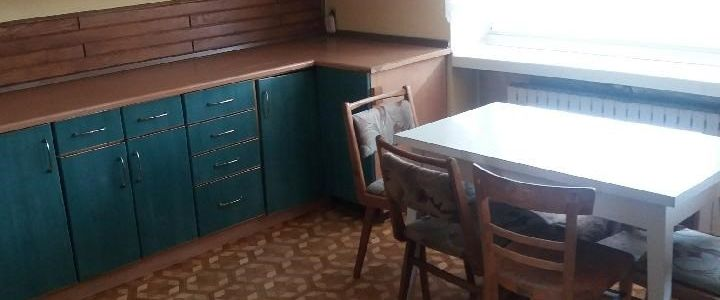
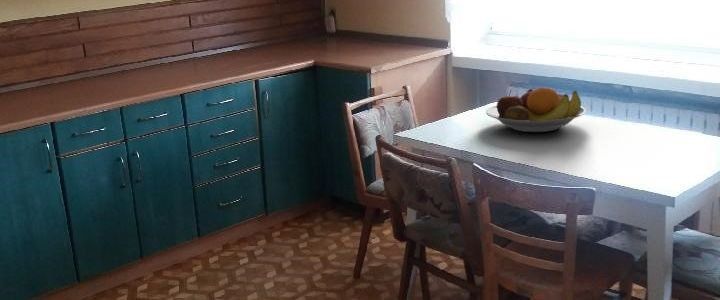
+ fruit bowl [485,86,587,133]
